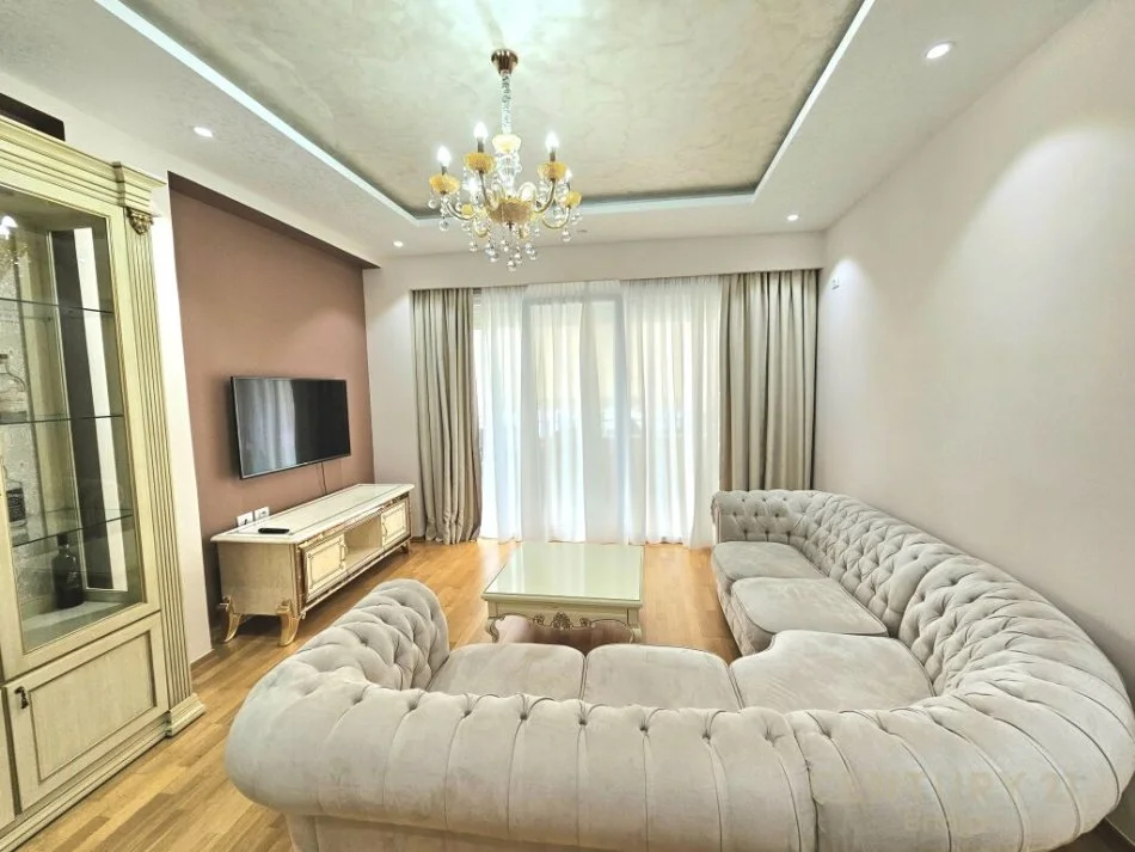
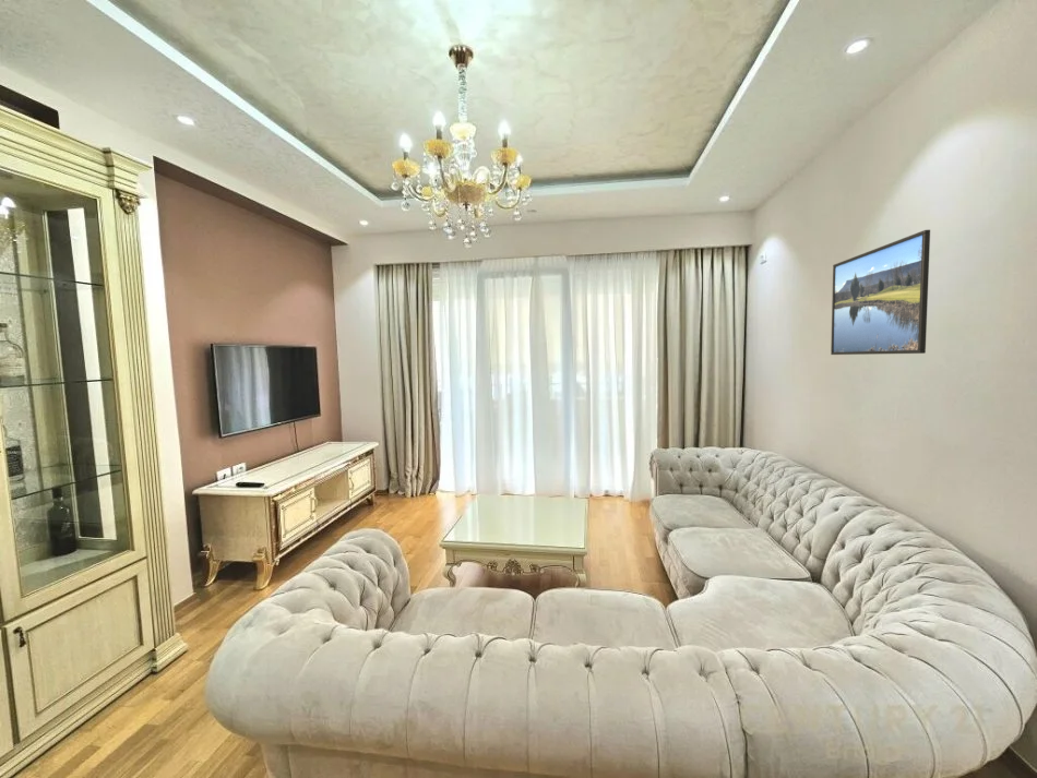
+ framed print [830,229,931,356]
